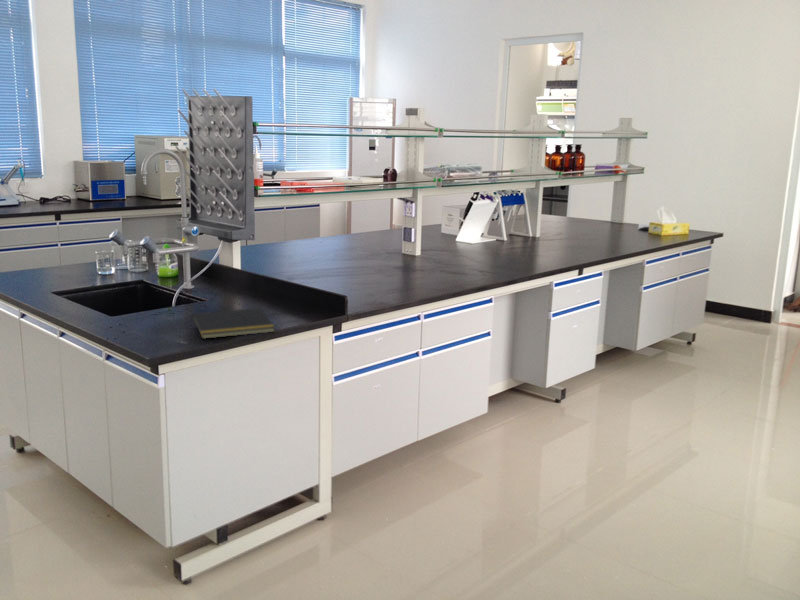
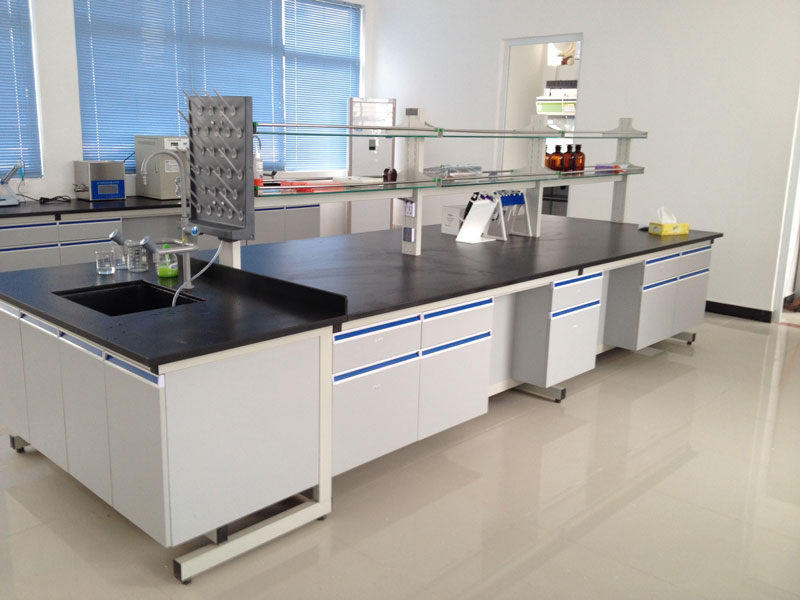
- notepad [190,307,276,340]
